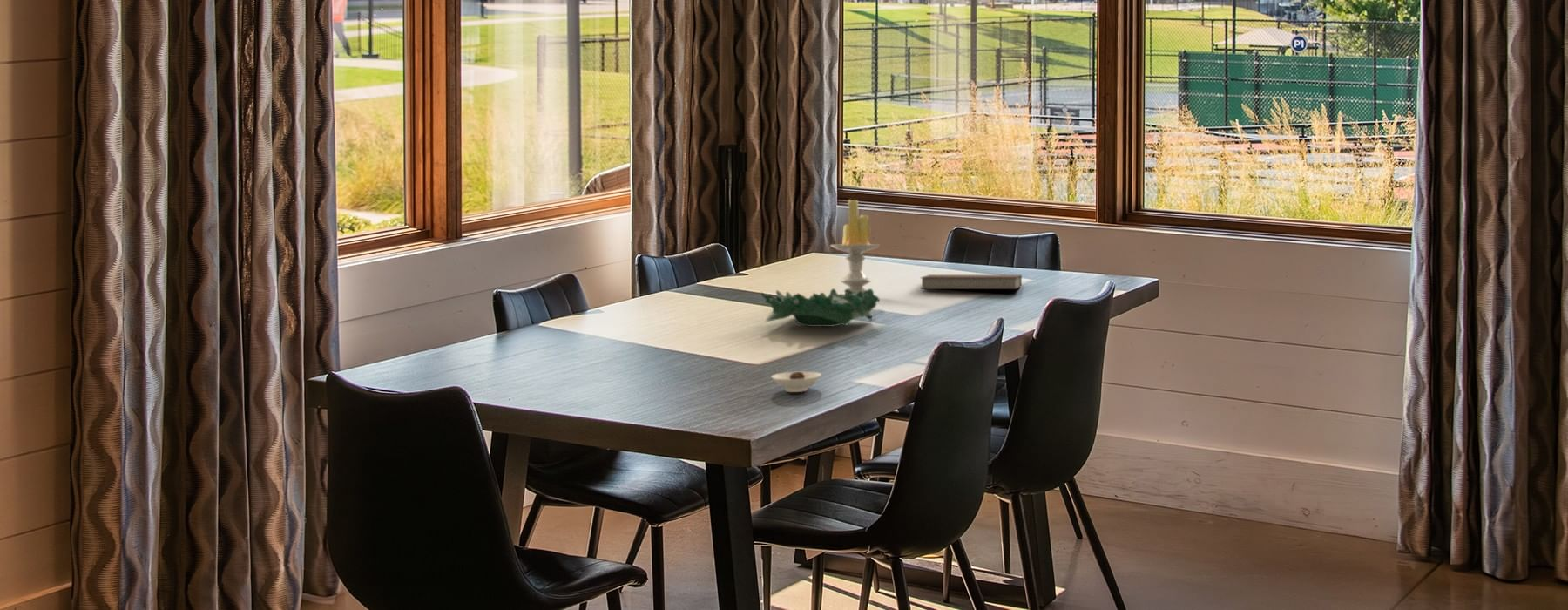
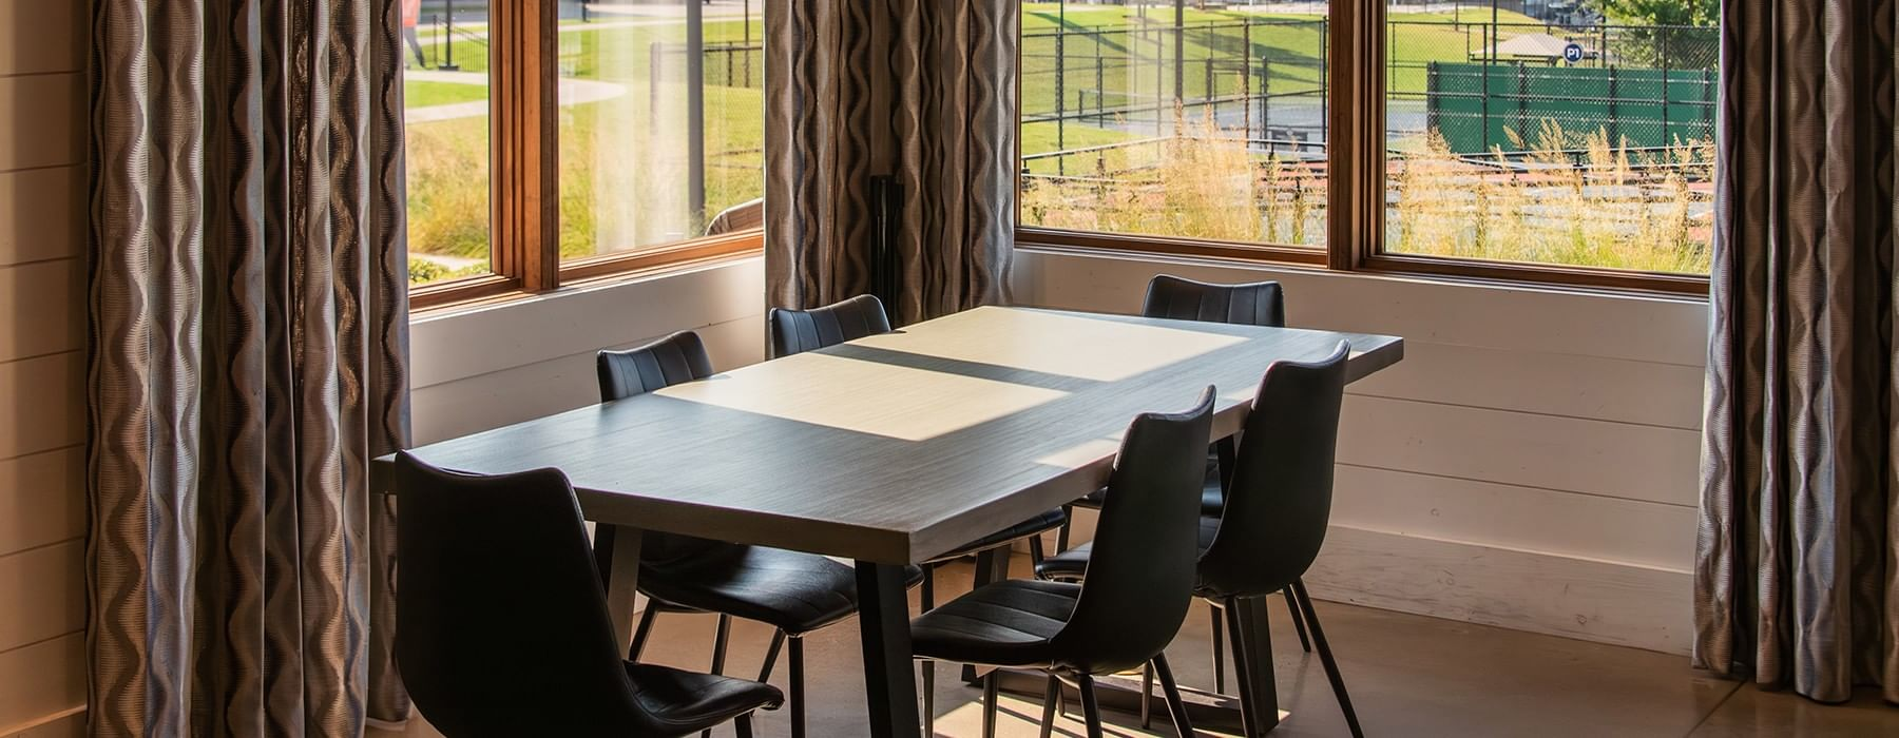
- notebook [920,274,1023,290]
- decorative bowl [760,288,880,328]
- candle [830,199,882,295]
- saucer [771,371,822,393]
